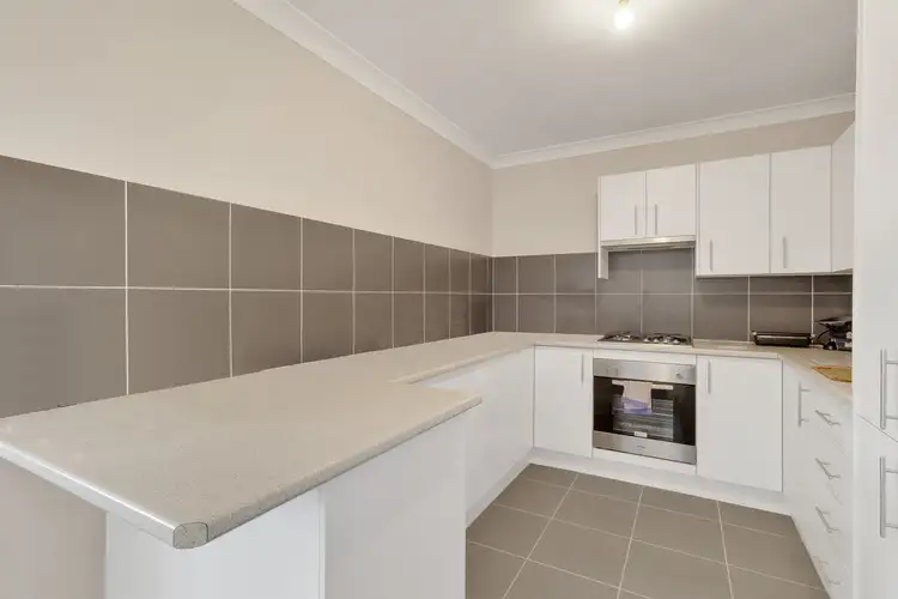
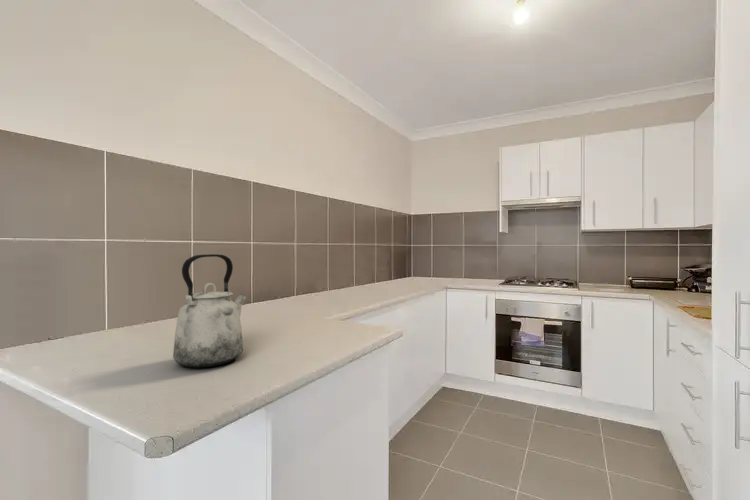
+ kettle [172,253,247,369]
